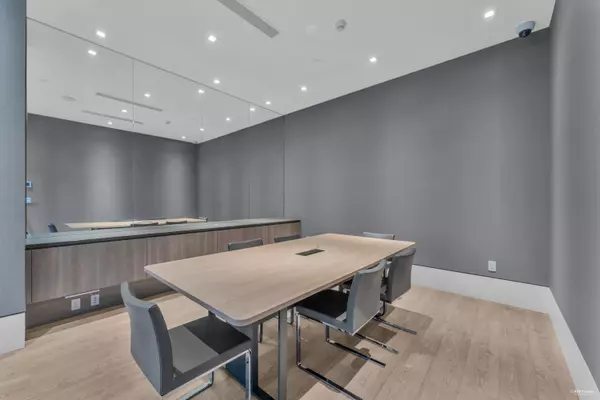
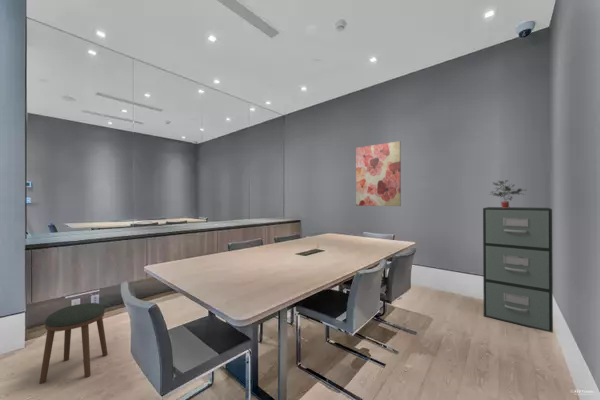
+ filing cabinet [482,206,554,334]
+ potted plant [488,179,526,208]
+ stool [39,302,109,385]
+ wall art [355,140,402,207]
